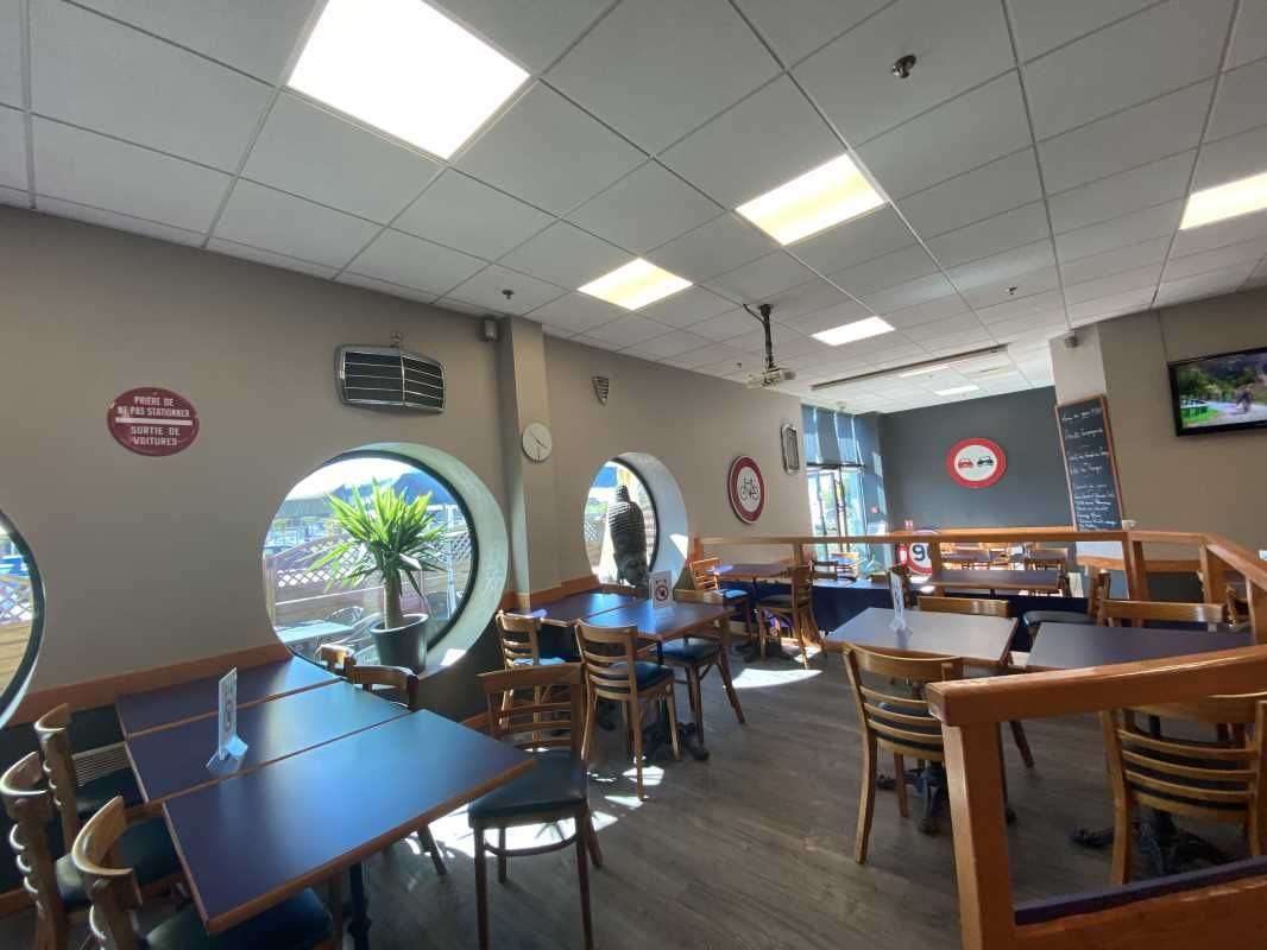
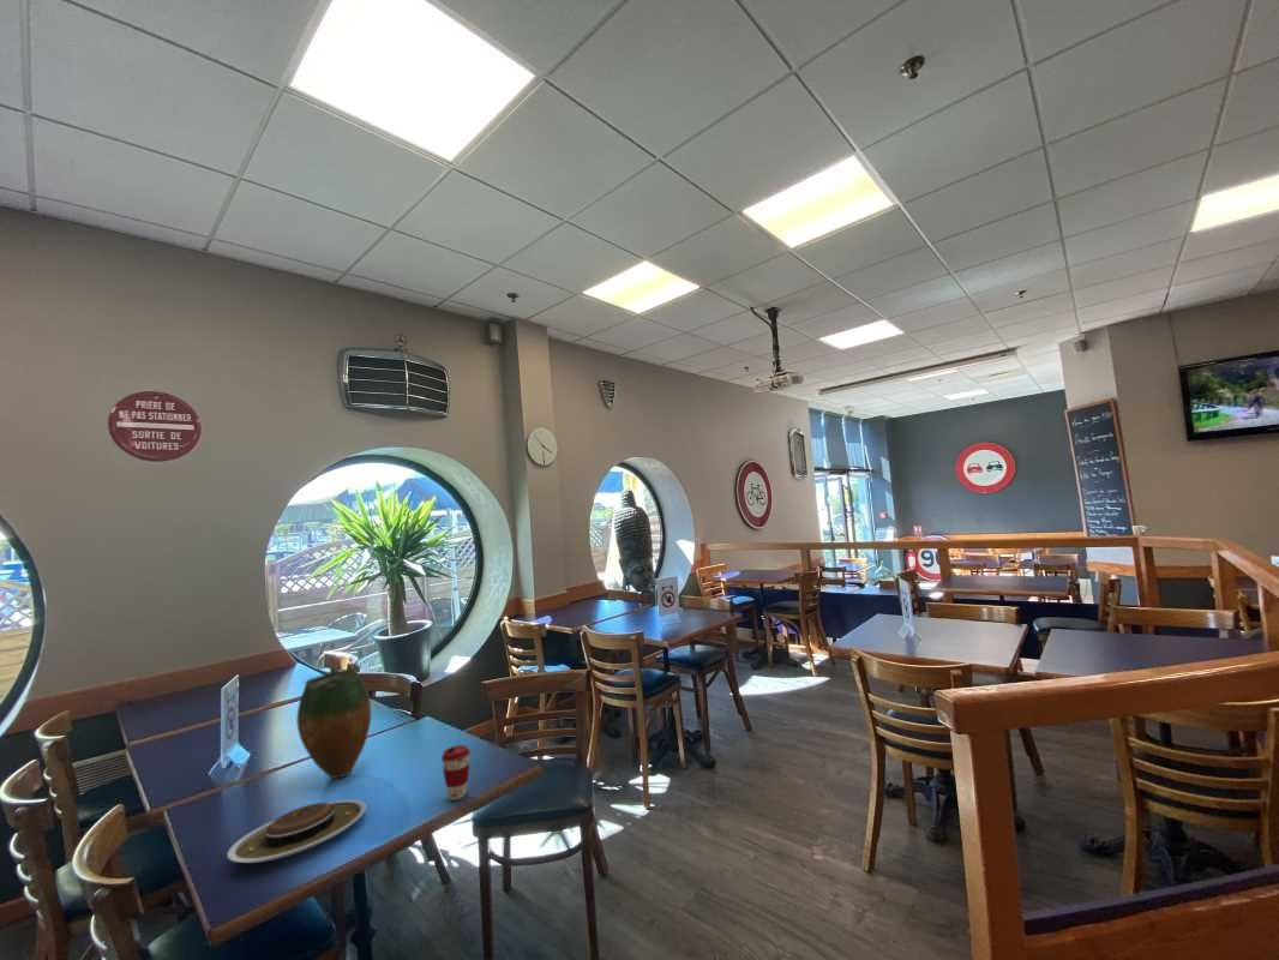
+ vase [295,667,372,780]
+ coffee cup [440,744,472,802]
+ plate [226,798,367,865]
